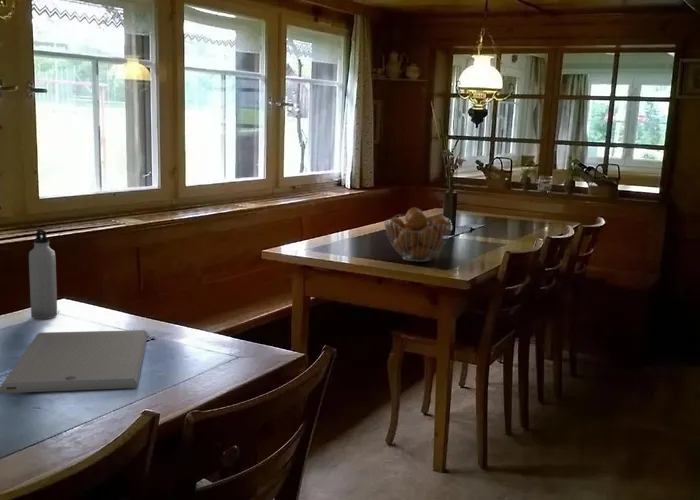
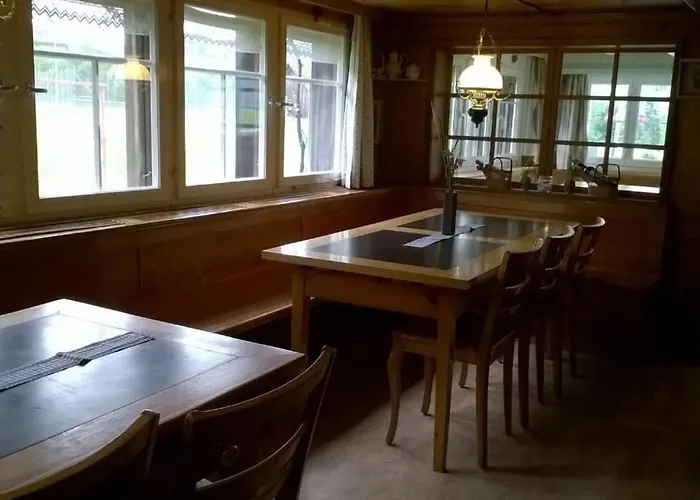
- fruit basket [384,207,453,263]
- water bottle [28,228,58,320]
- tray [0,329,149,394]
